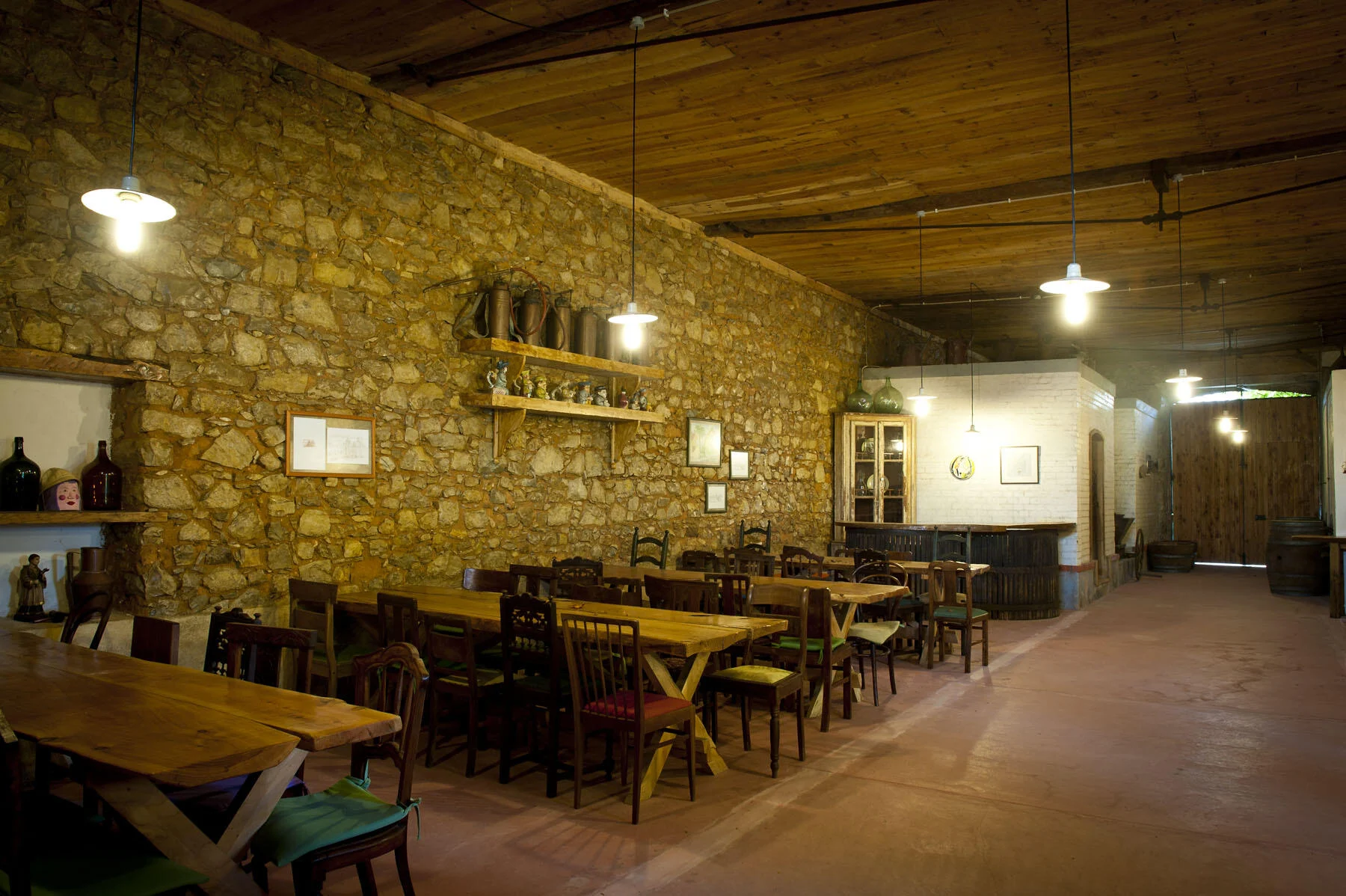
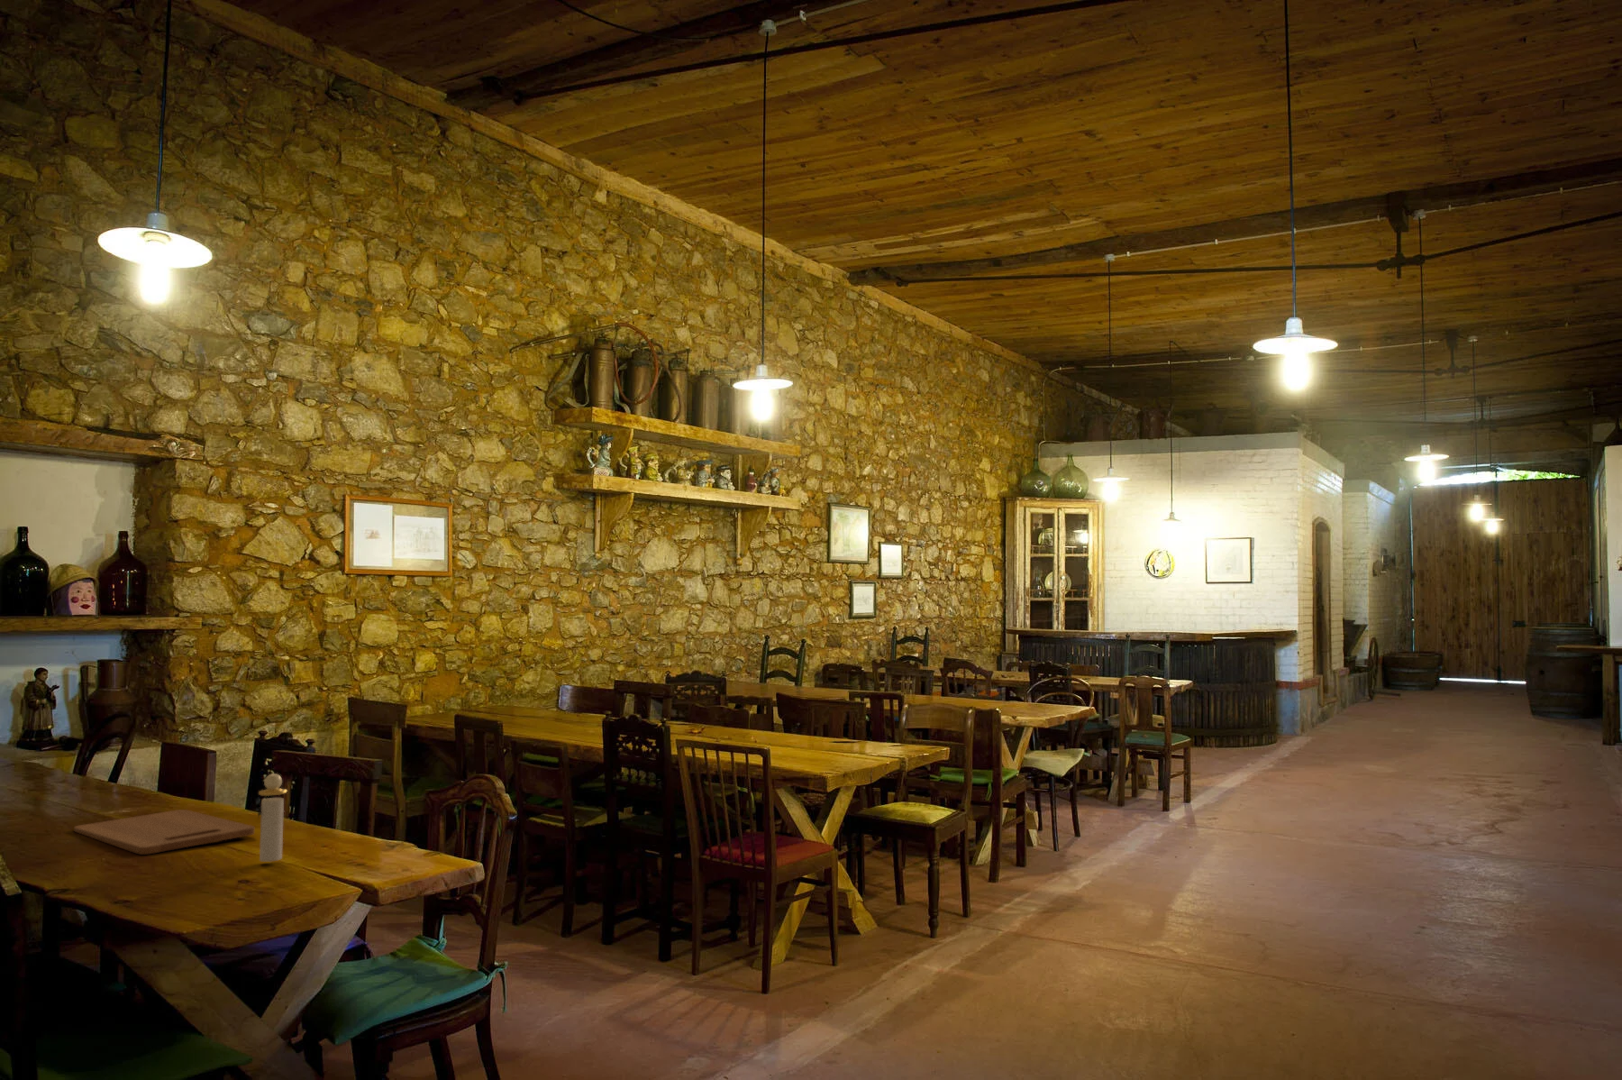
+ cutting board [74,809,255,856]
+ perfume bottle [257,773,288,863]
